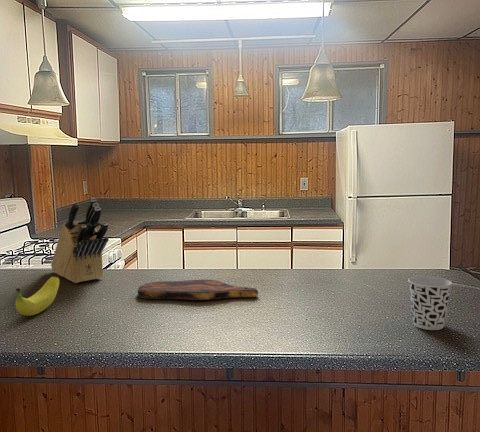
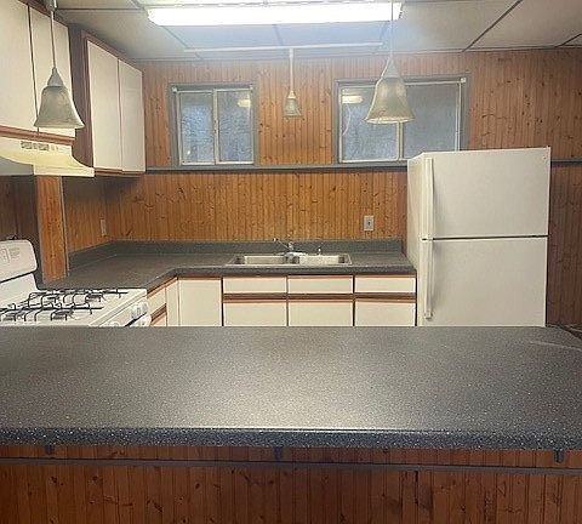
- cutting board [137,279,259,301]
- fruit [15,274,60,317]
- knife block [50,197,110,284]
- cup [407,276,453,331]
